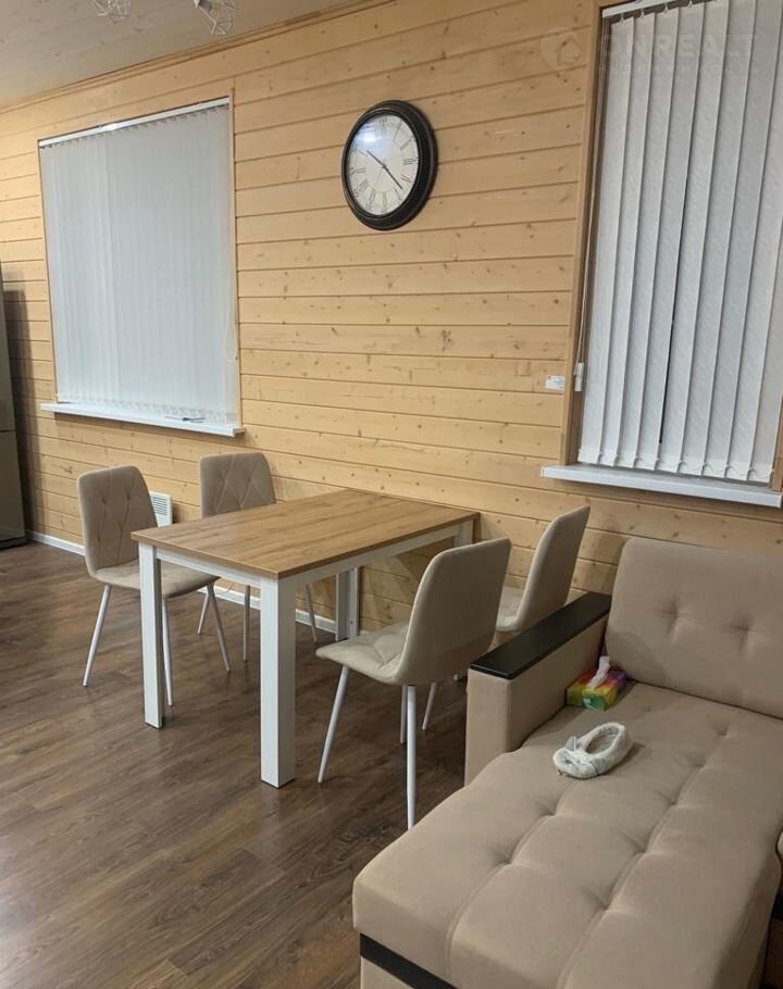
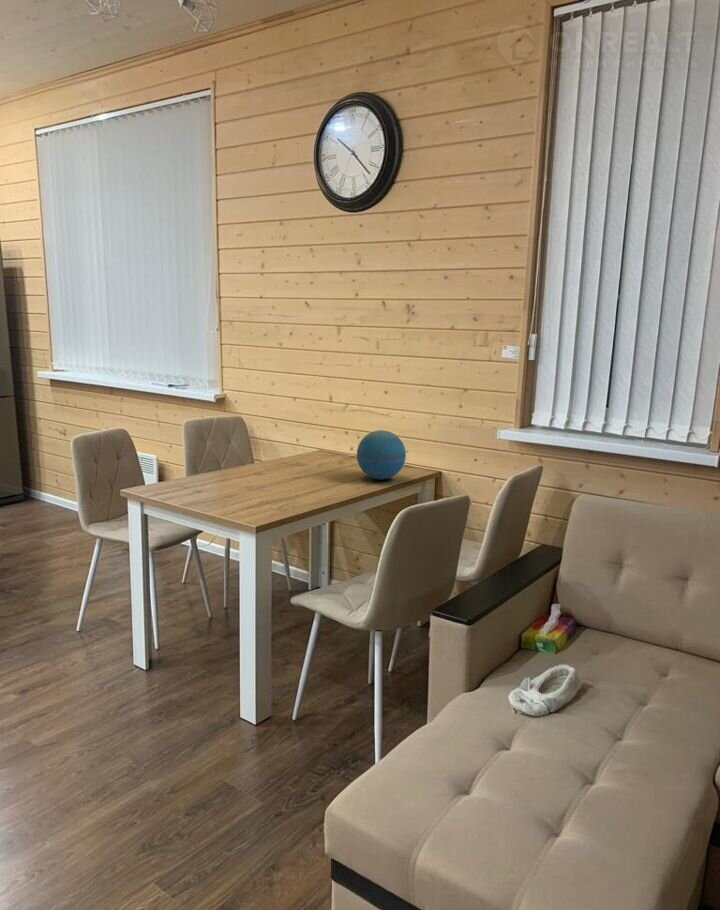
+ decorative orb [356,429,407,480]
